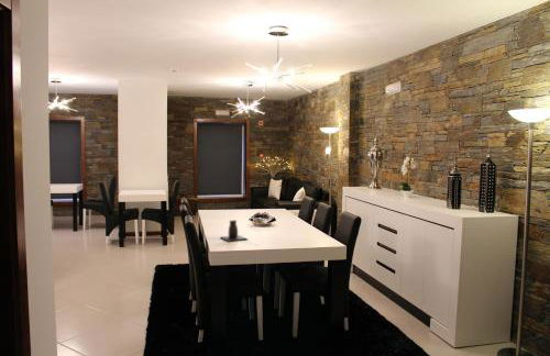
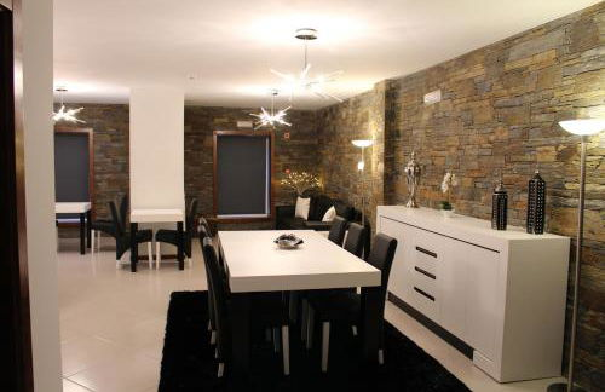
- decorative vase [219,219,249,243]
